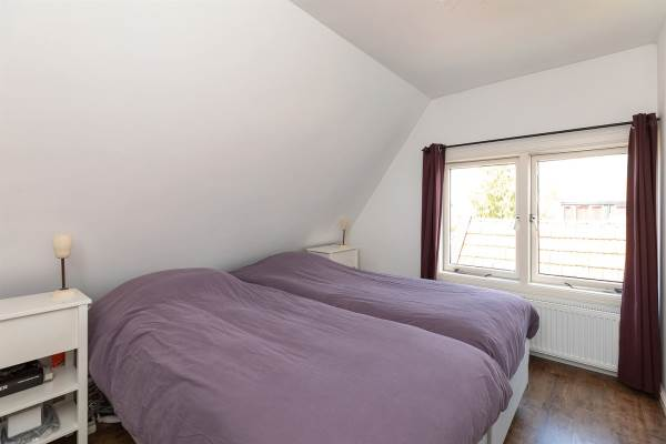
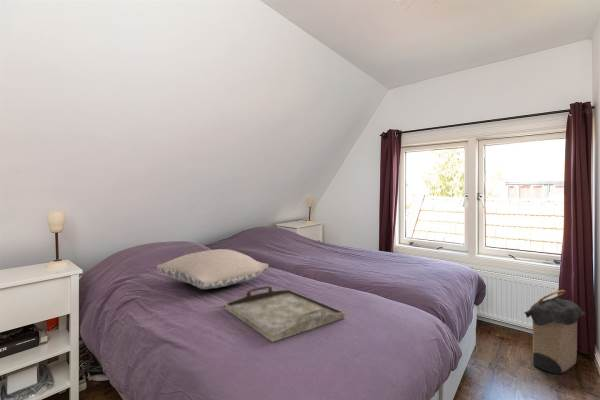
+ laundry hamper [523,289,587,375]
+ serving tray [224,285,346,343]
+ pillow [156,248,269,290]
